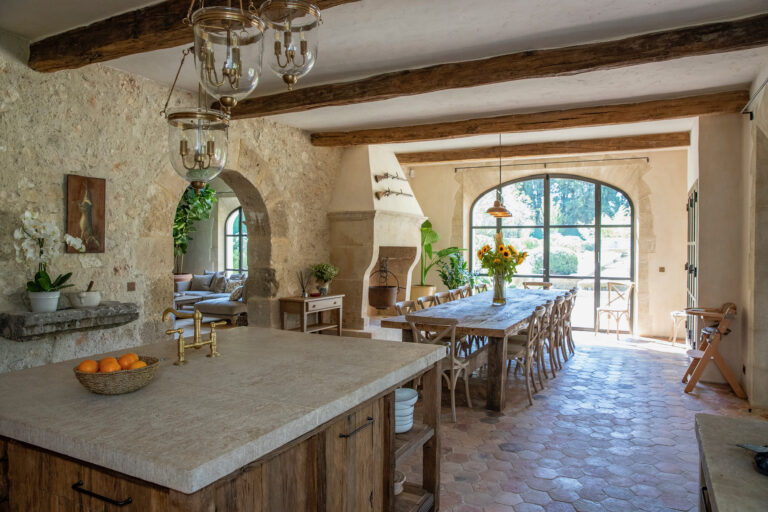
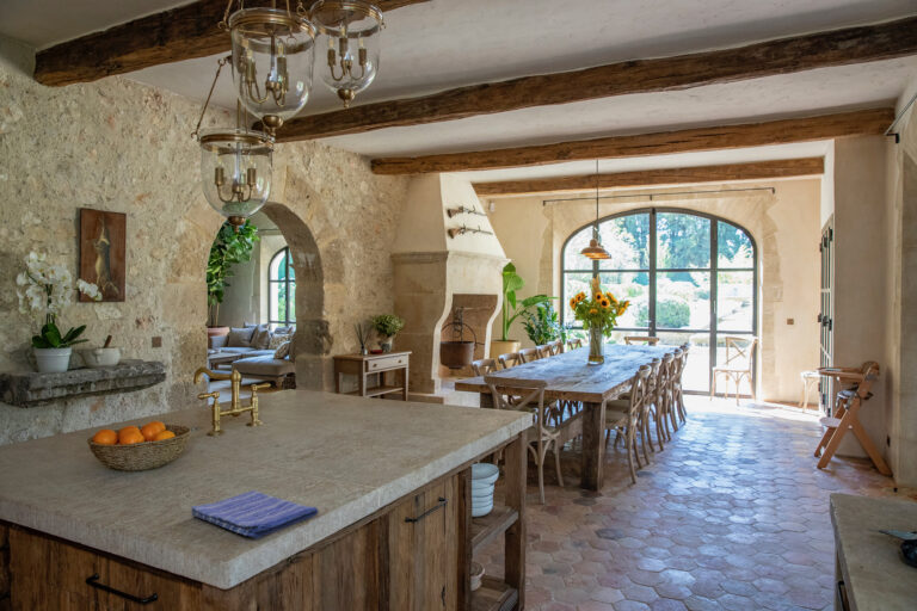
+ dish towel [190,489,320,539]
